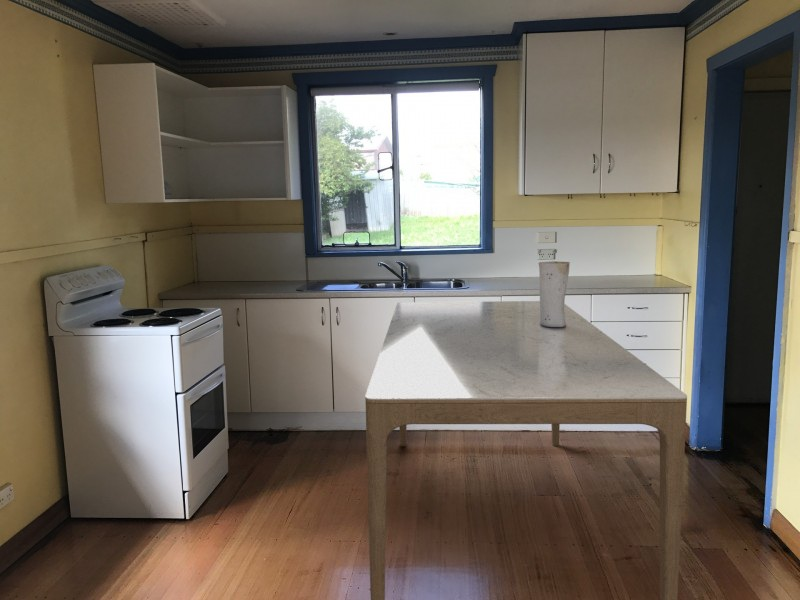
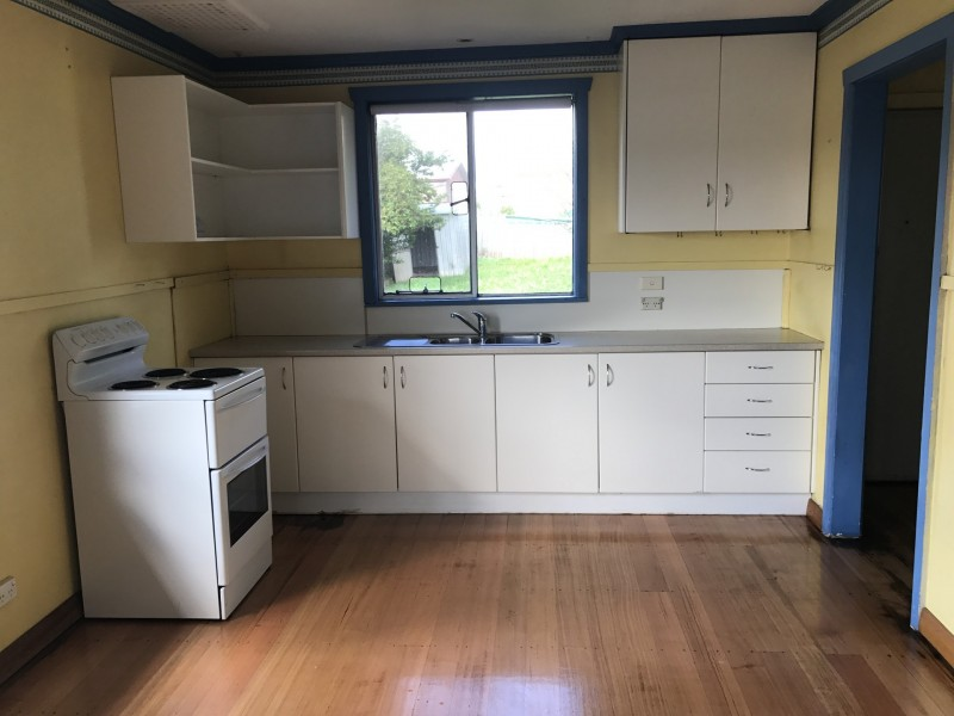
- dining table [364,300,688,600]
- vase [538,260,571,328]
